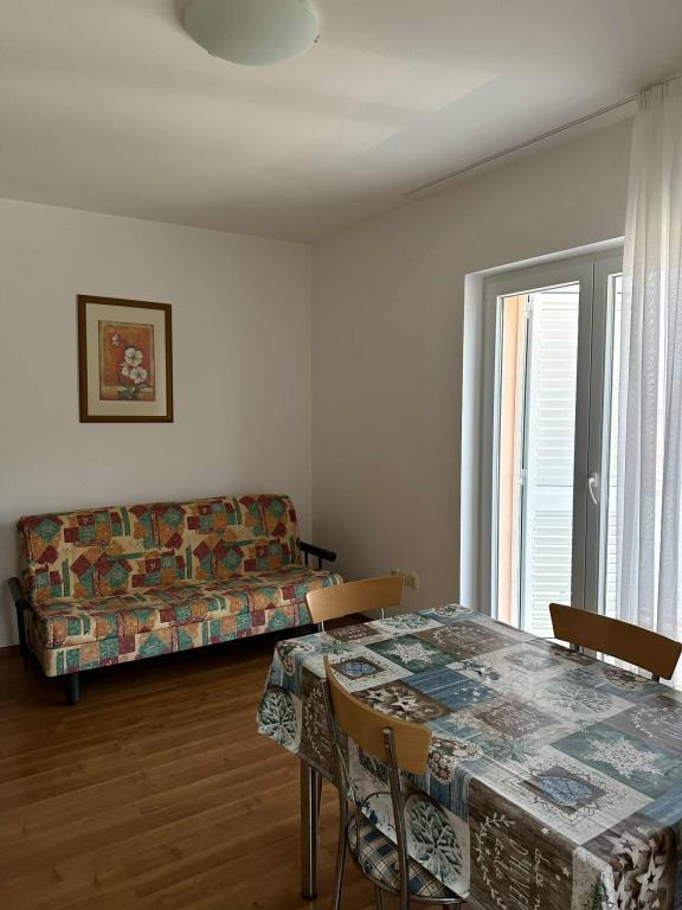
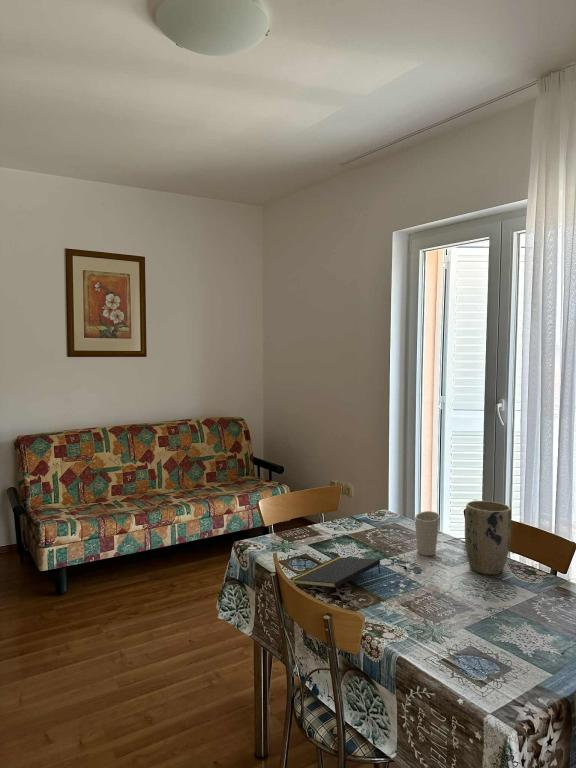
+ notepad [288,556,382,589]
+ cup [414,510,441,557]
+ plant pot [464,500,512,576]
